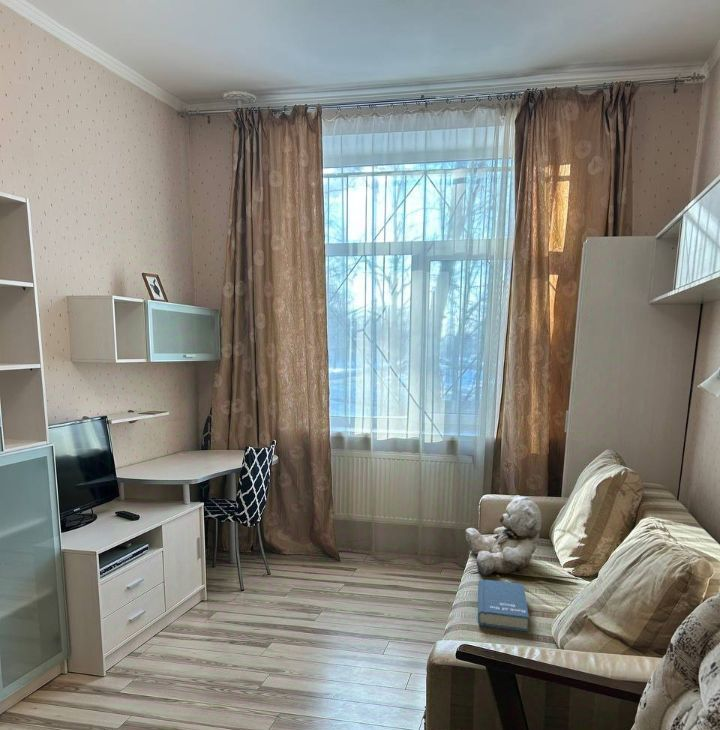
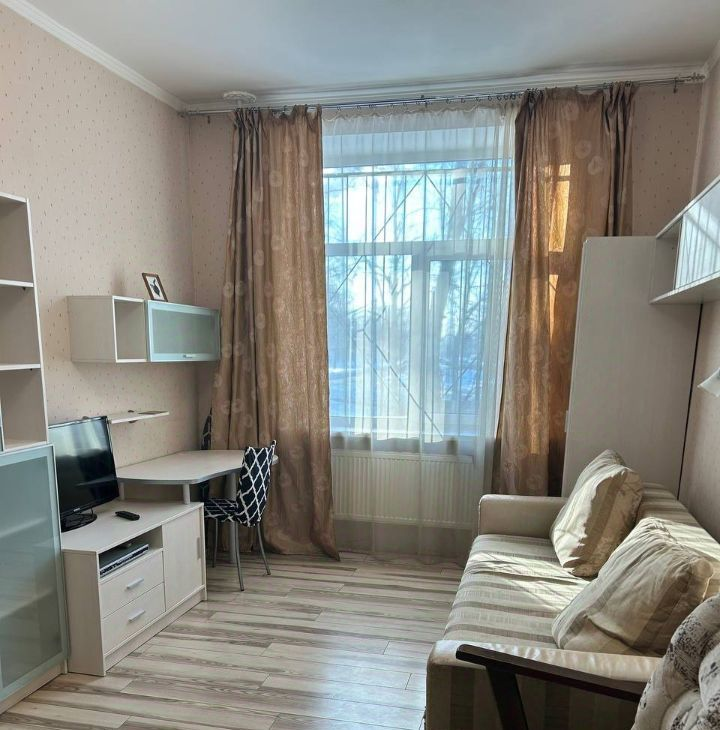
- book [477,578,530,633]
- teddy bear [464,494,542,578]
